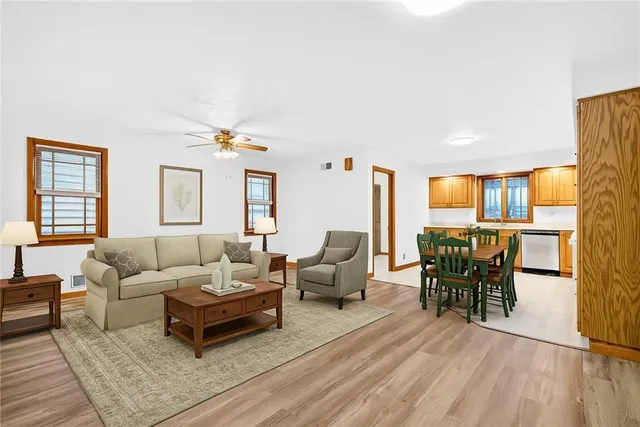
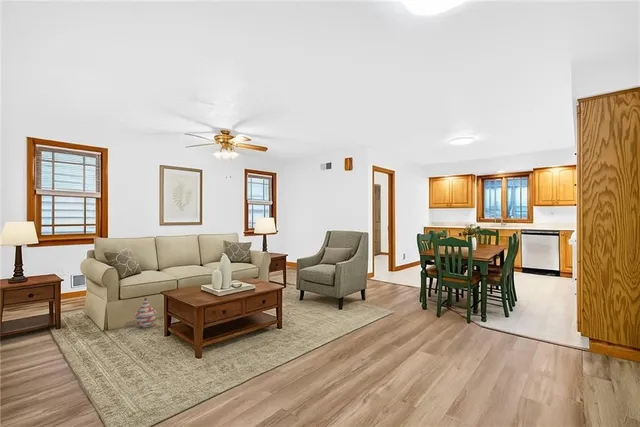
+ woven basket [133,297,158,329]
